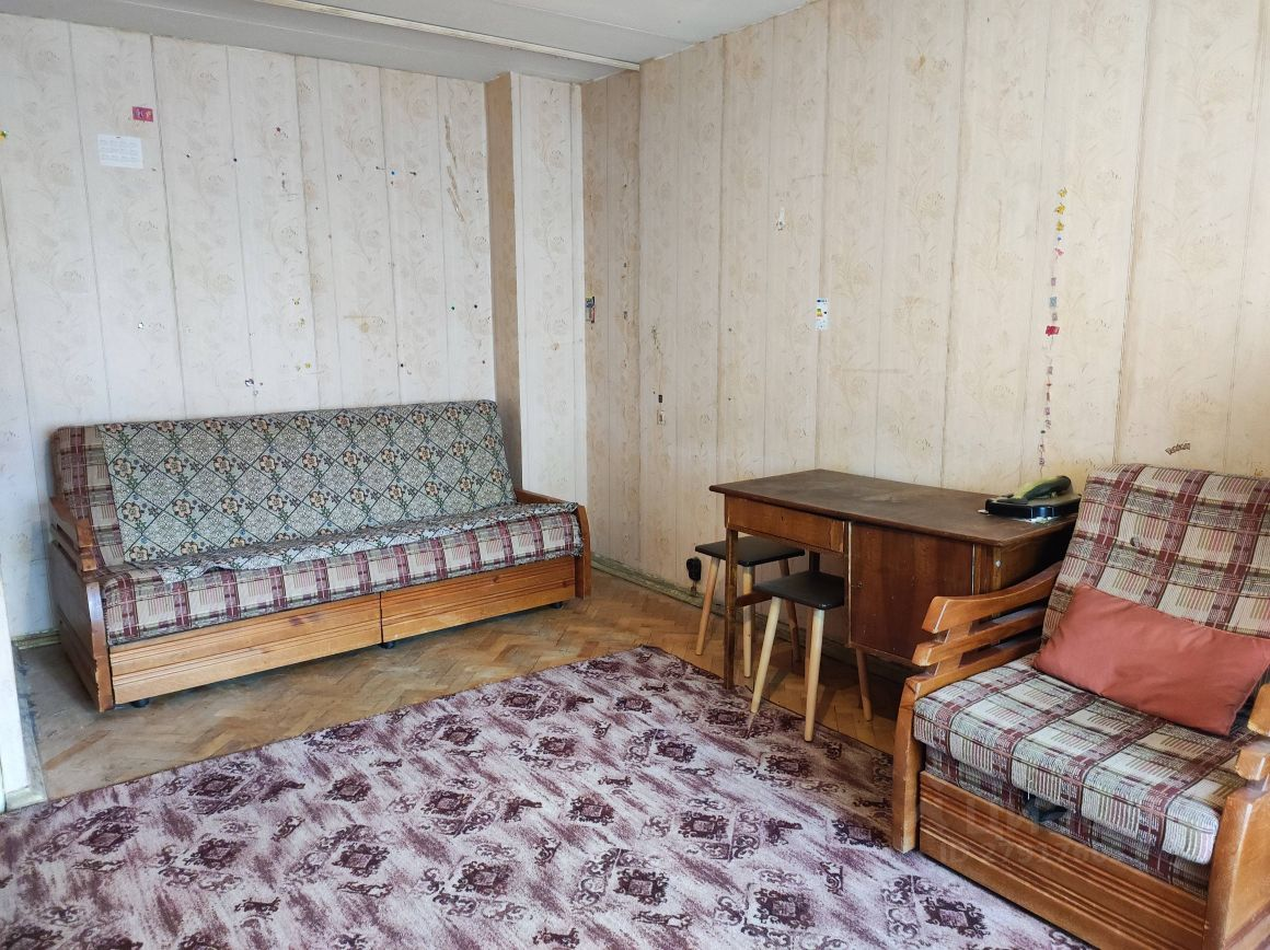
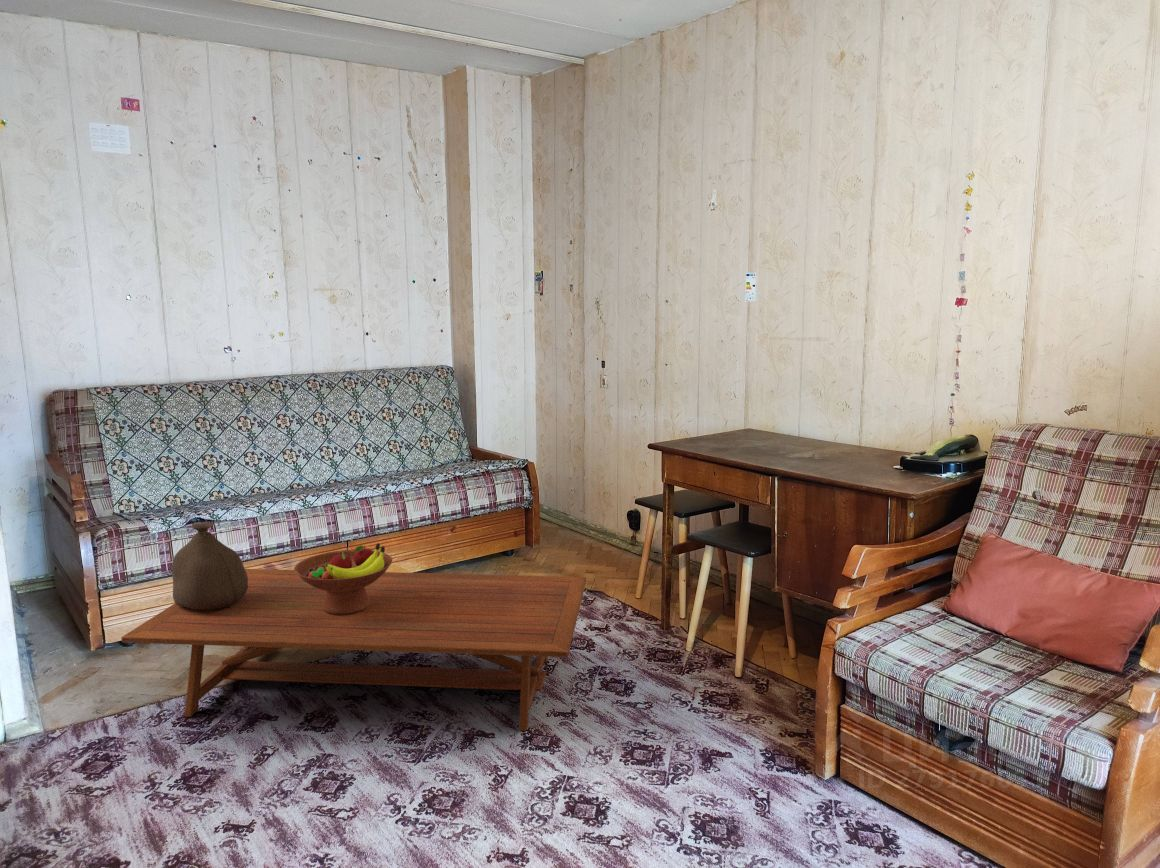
+ fruit bowl [293,542,393,615]
+ bag [171,521,248,610]
+ coffee table [120,568,587,732]
